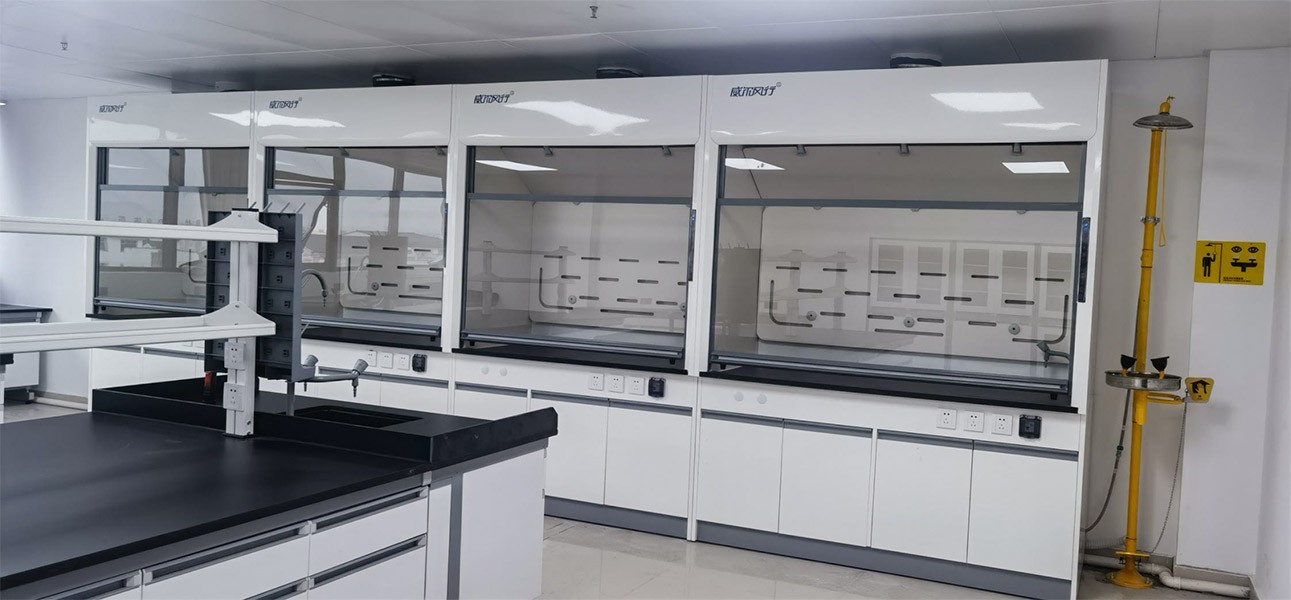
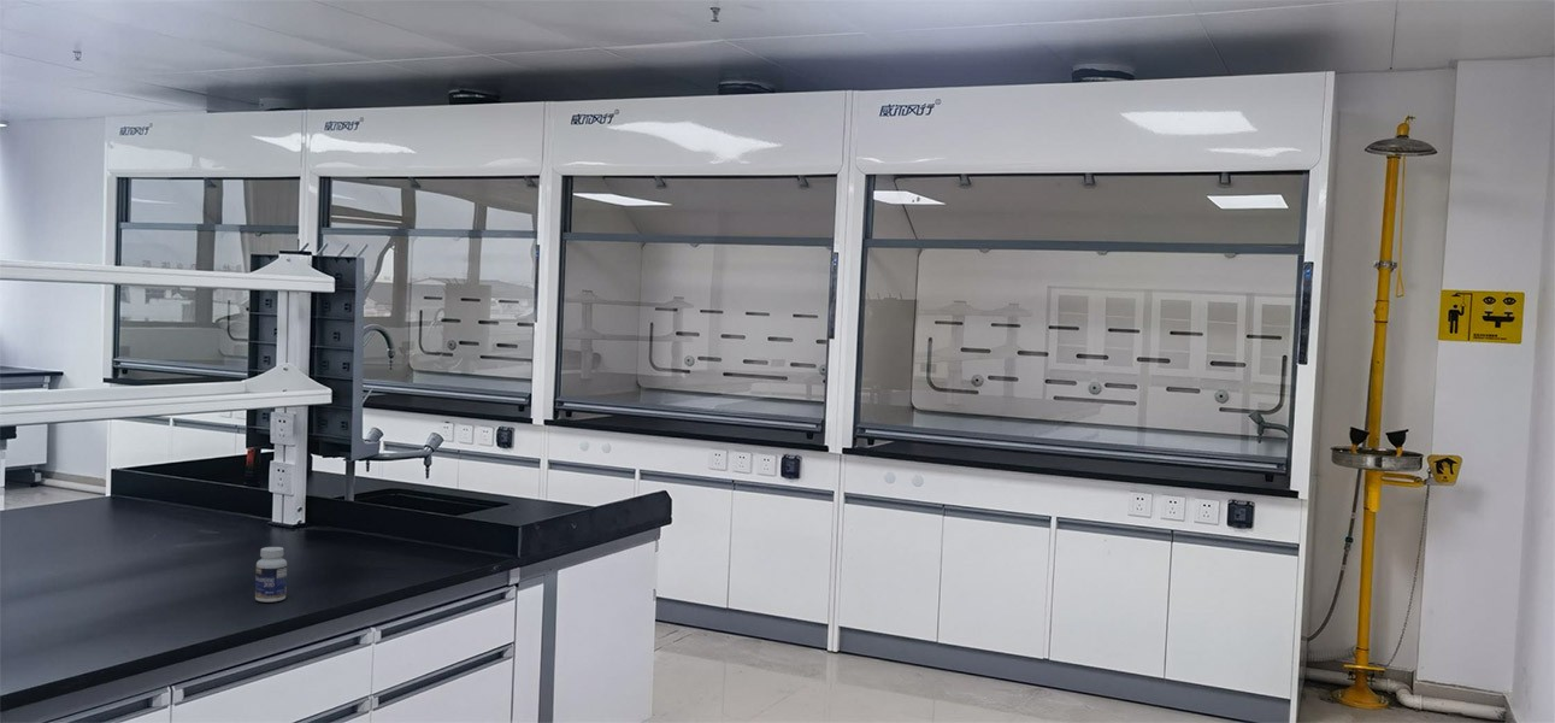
+ pill bottle [254,546,288,602]
